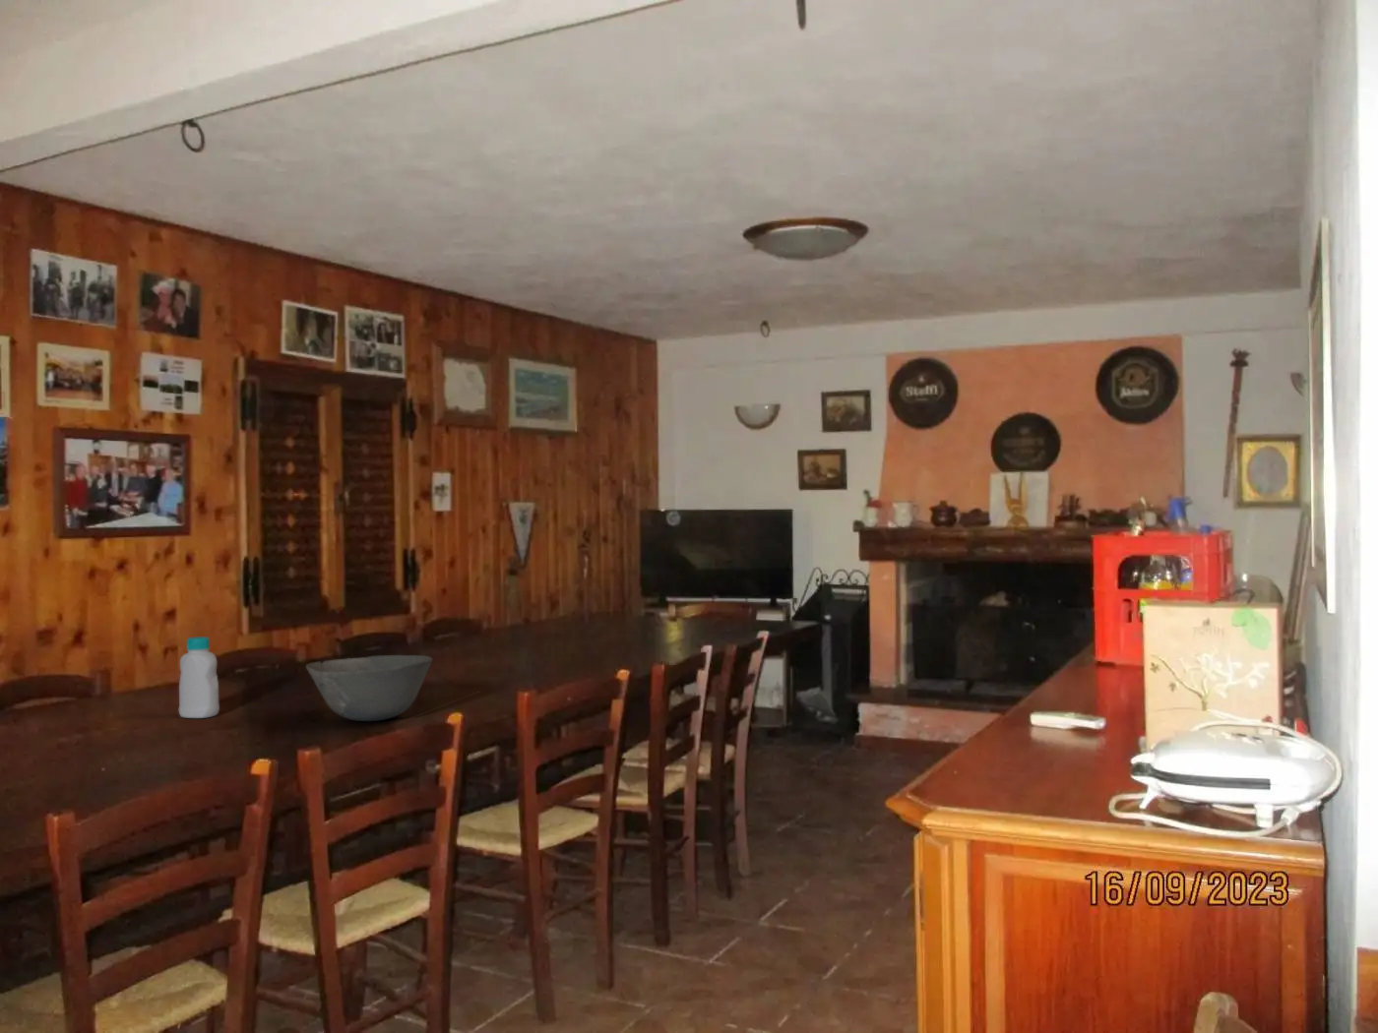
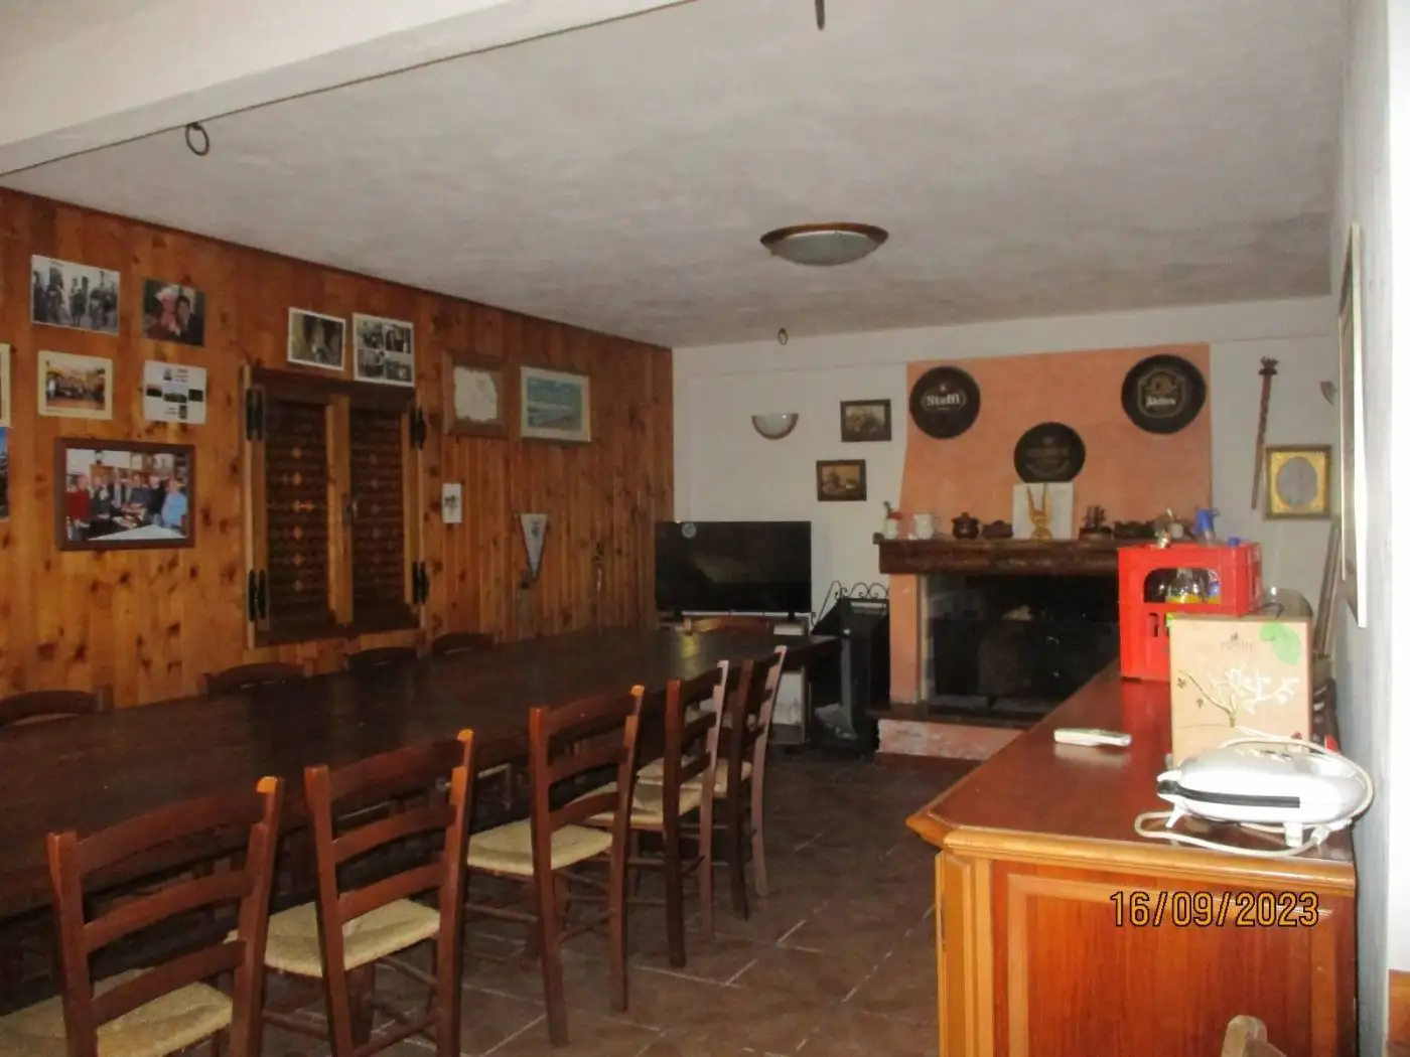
- bottle [178,636,220,719]
- bowl [305,654,433,722]
